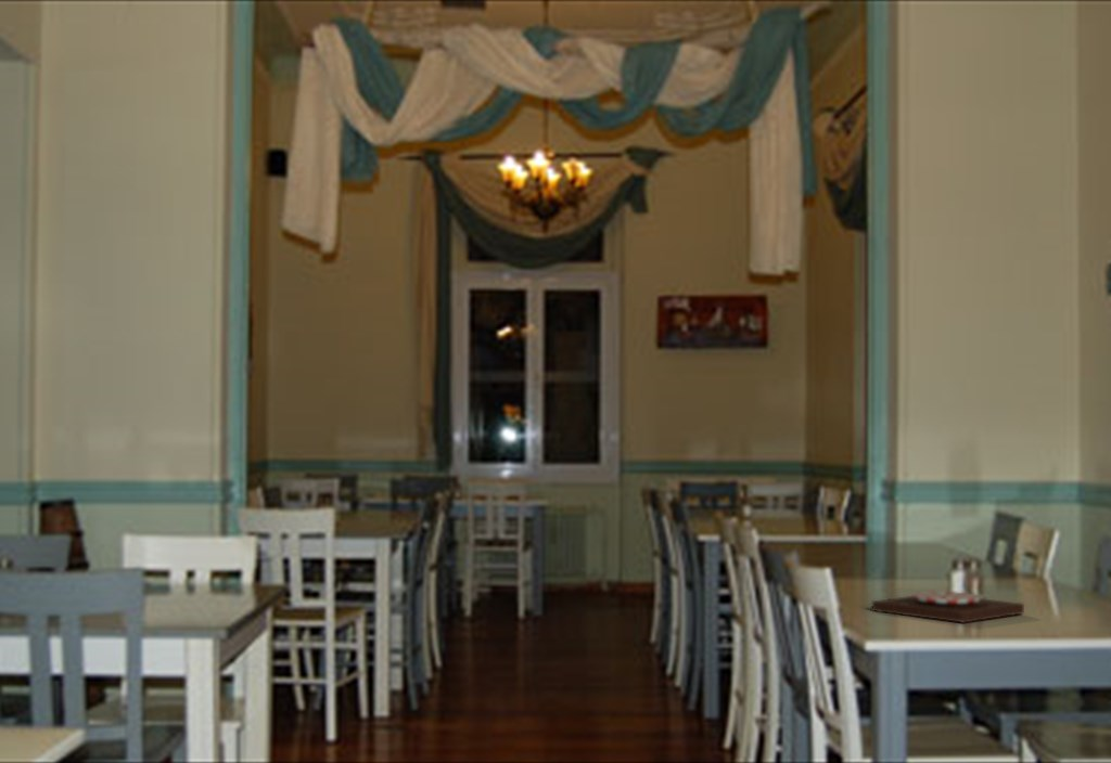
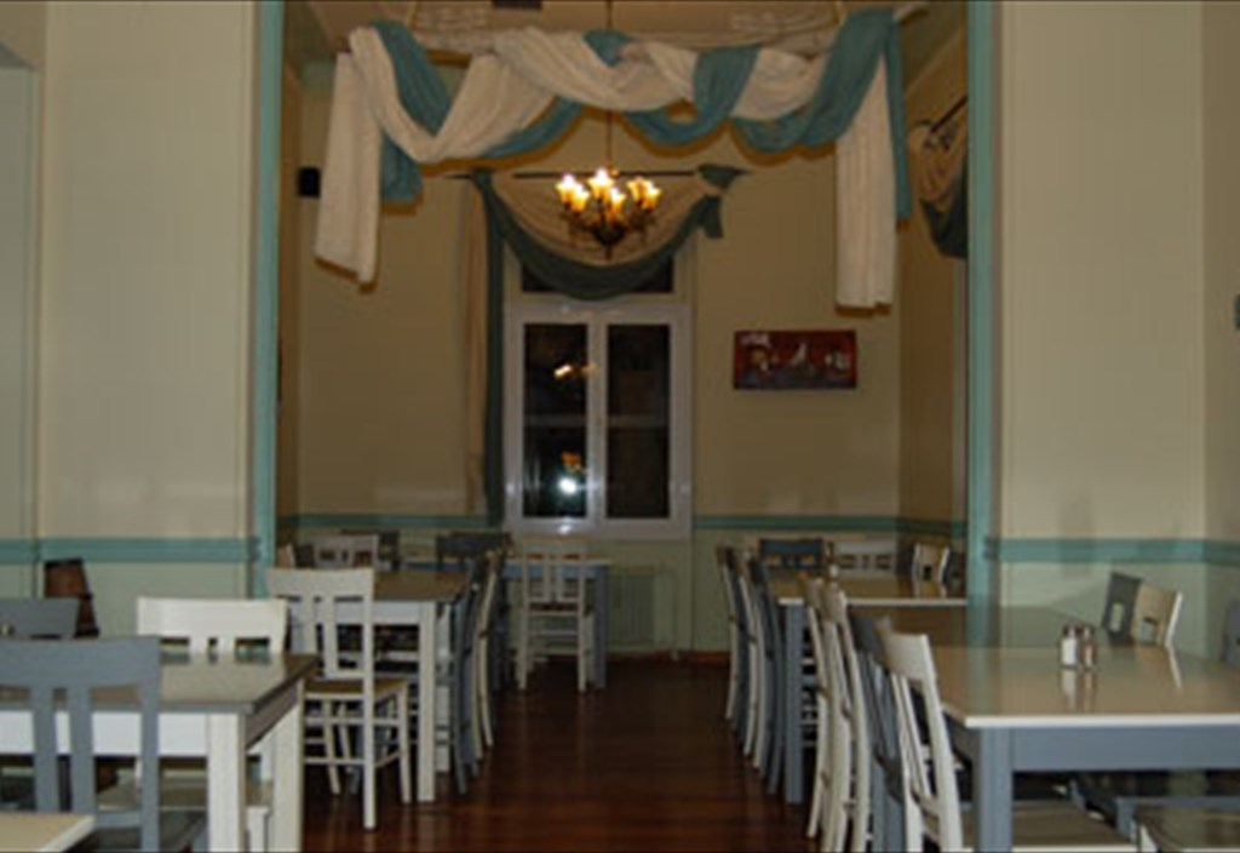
- plate [871,591,1025,624]
